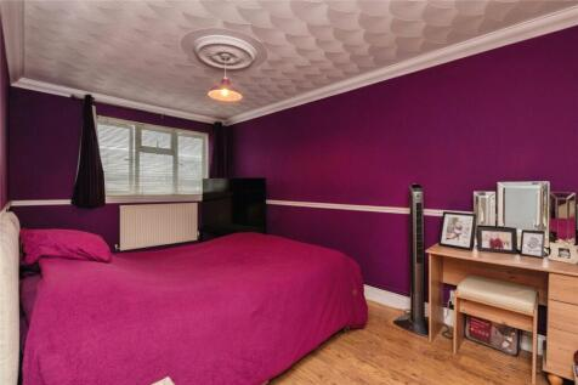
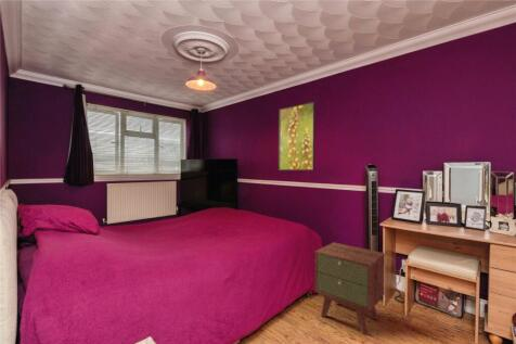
+ nightstand [314,242,386,335]
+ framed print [278,101,315,171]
